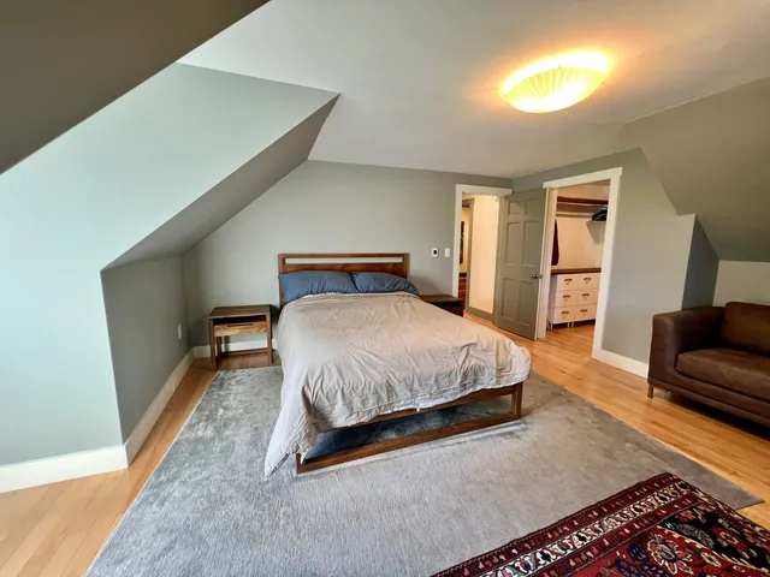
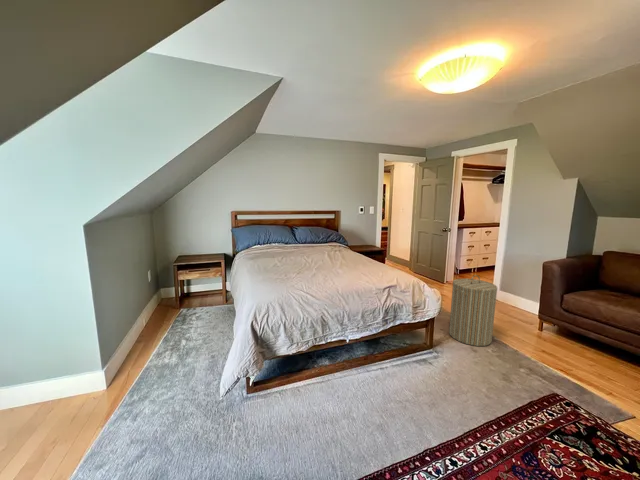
+ laundry hamper [448,274,499,347]
